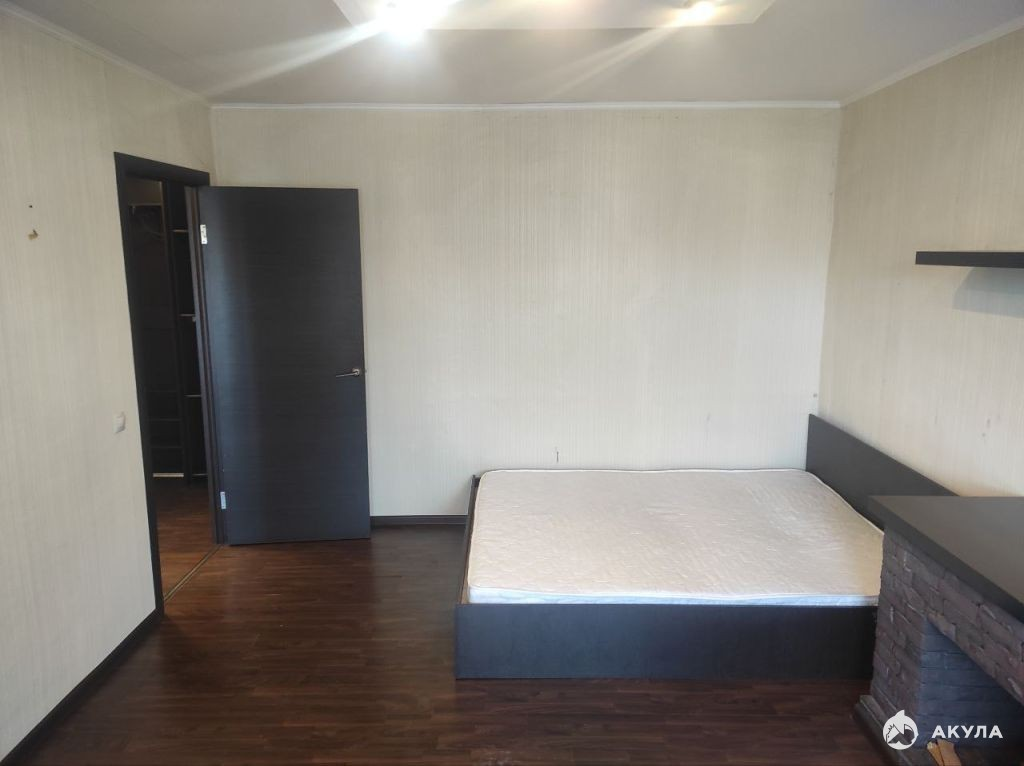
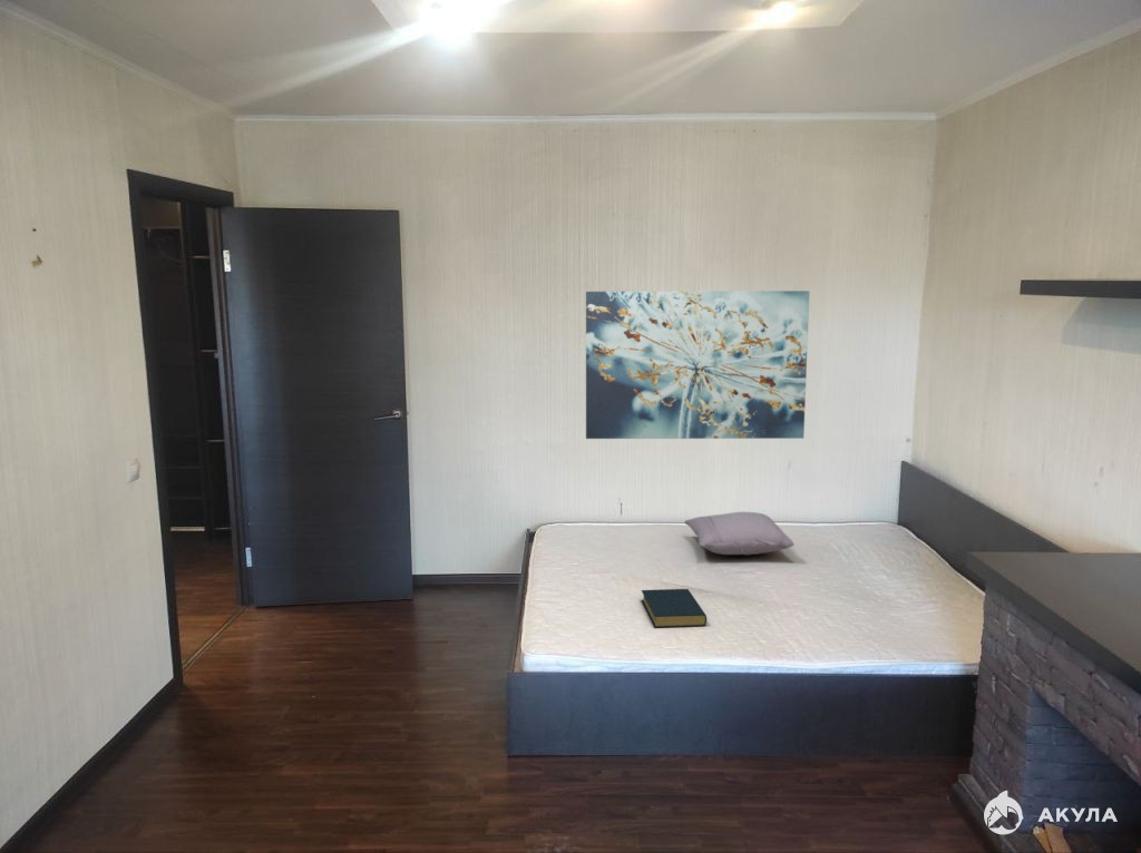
+ wall art [585,290,810,440]
+ pillow [683,511,794,556]
+ hardback book [641,588,708,628]
